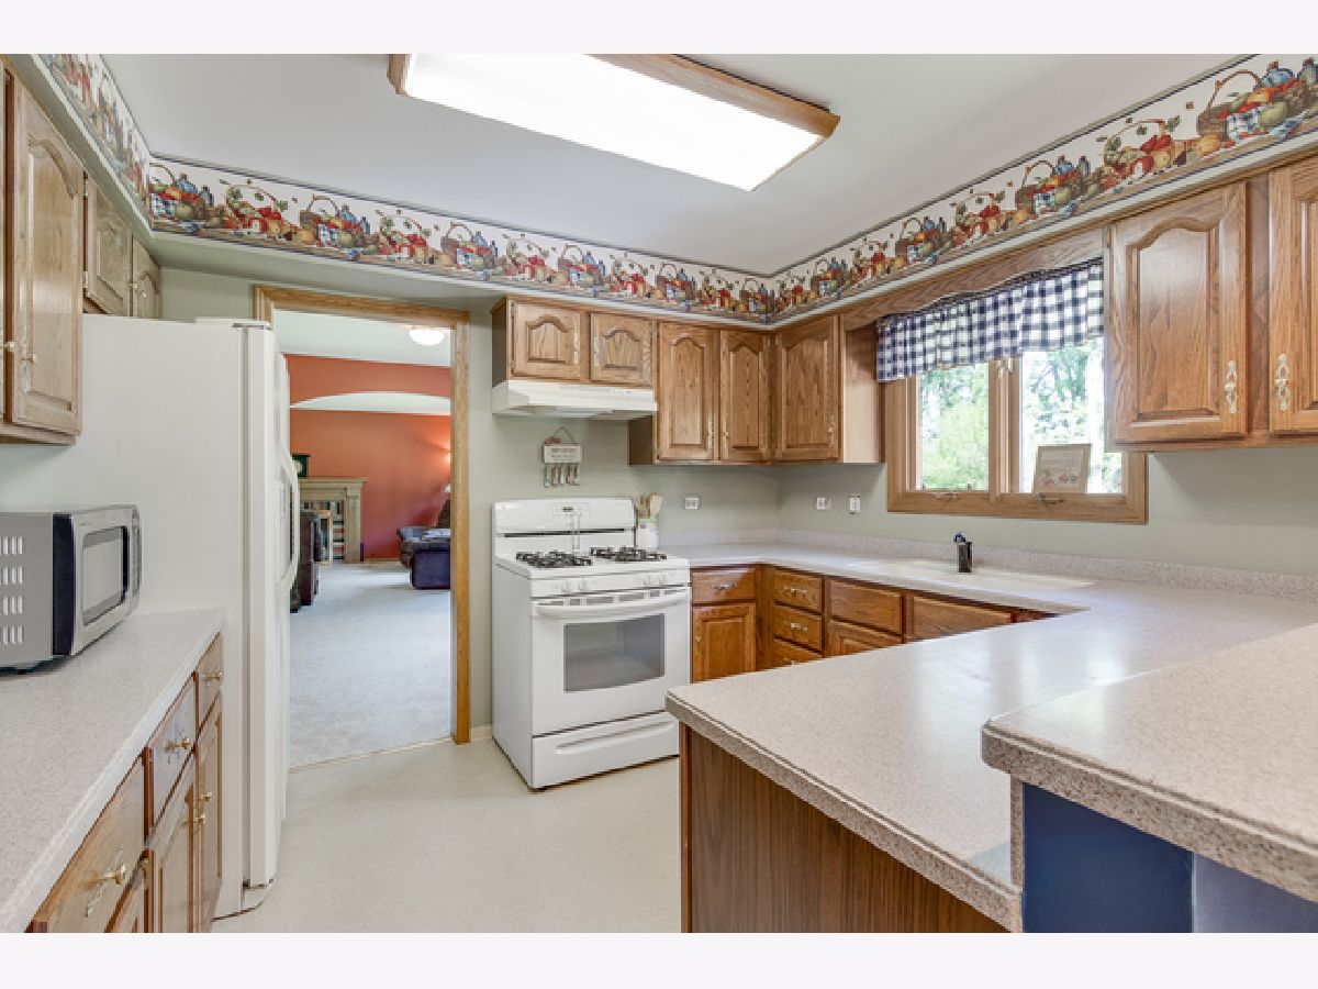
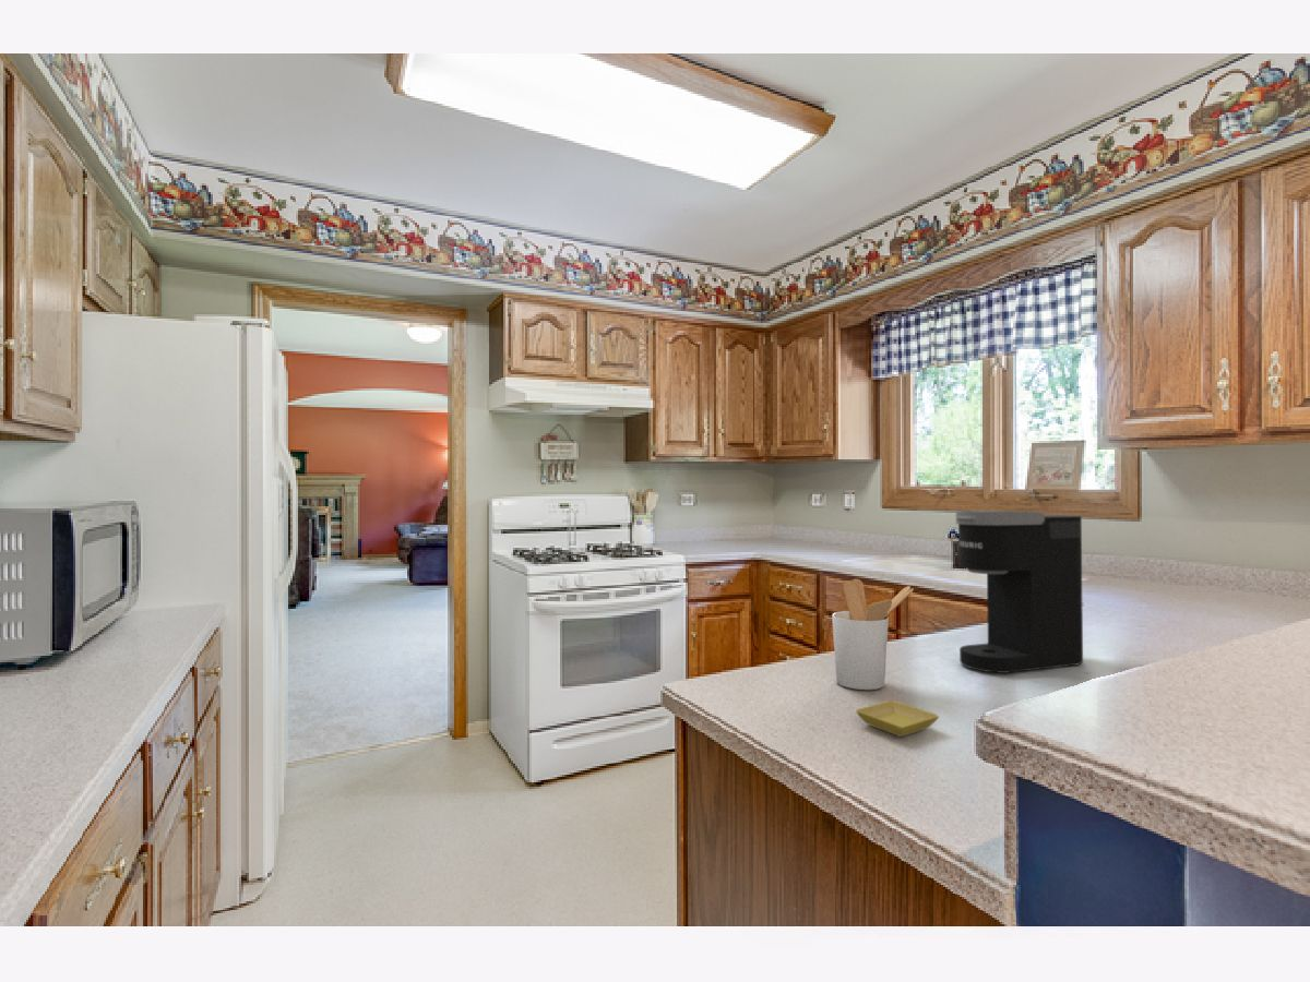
+ utensil holder [831,578,915,691]
+ saucer [855,699,940,738]
+ coffee maker [955,510,1084,674]
